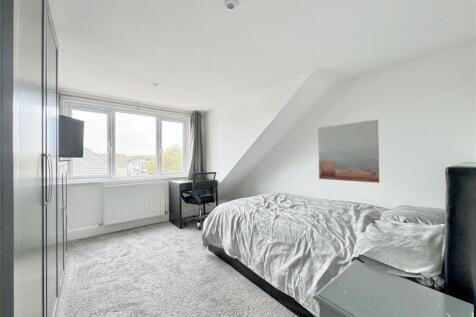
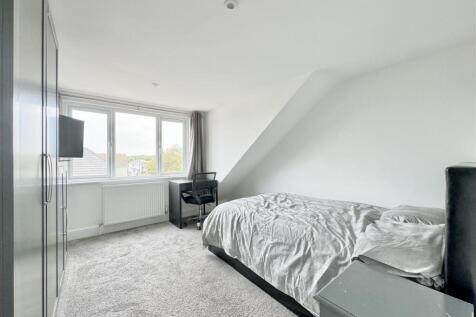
- wall art [317,119,380,184]
